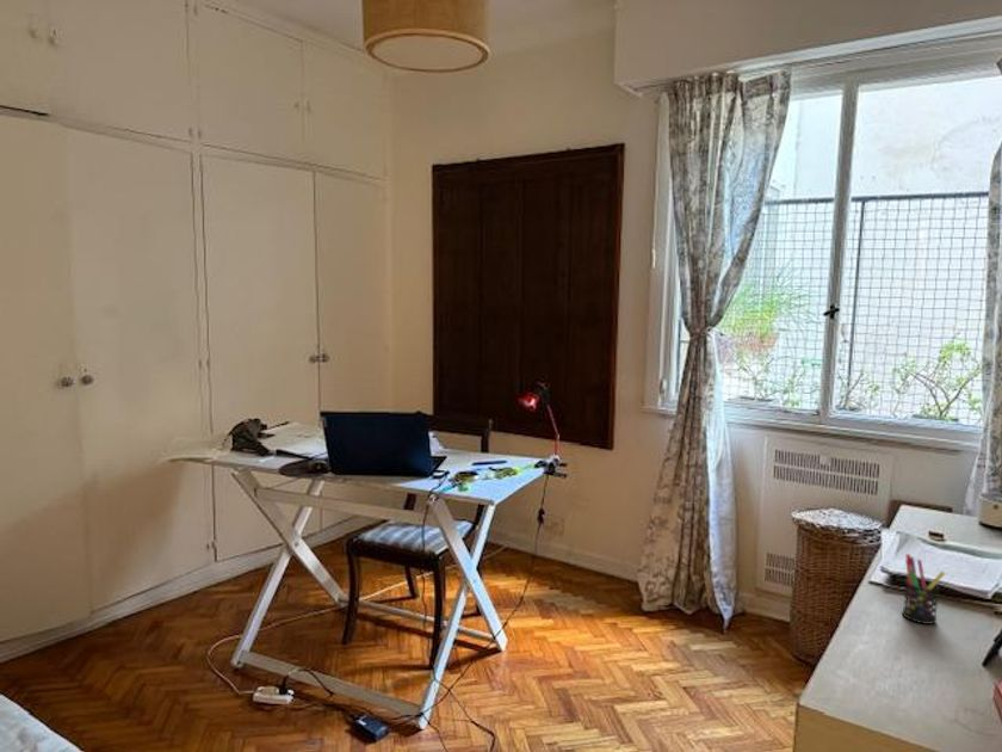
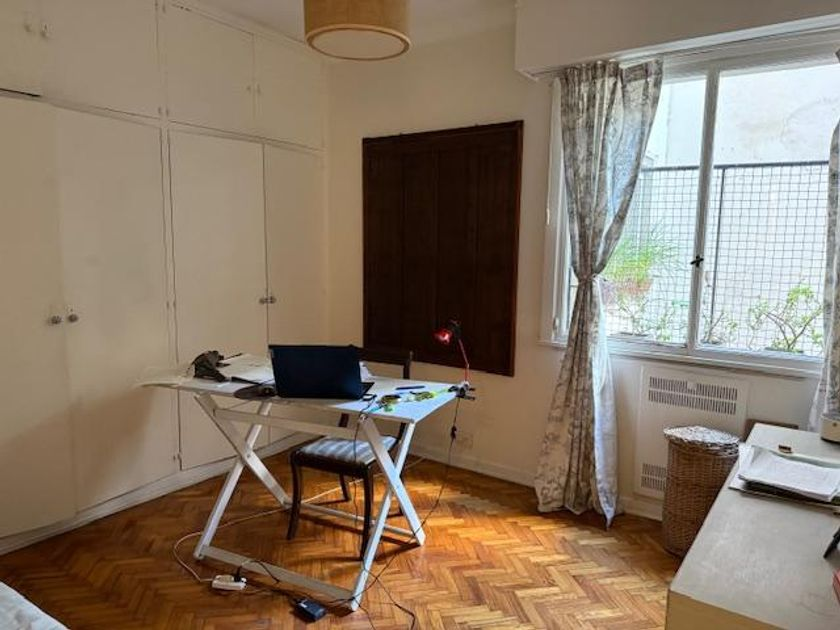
- pen holder [901,553,946,625]
